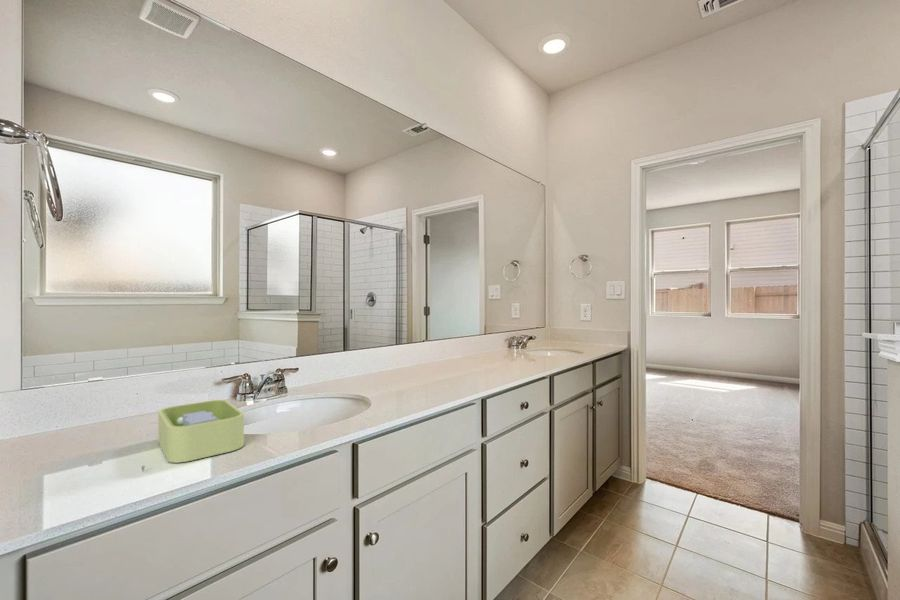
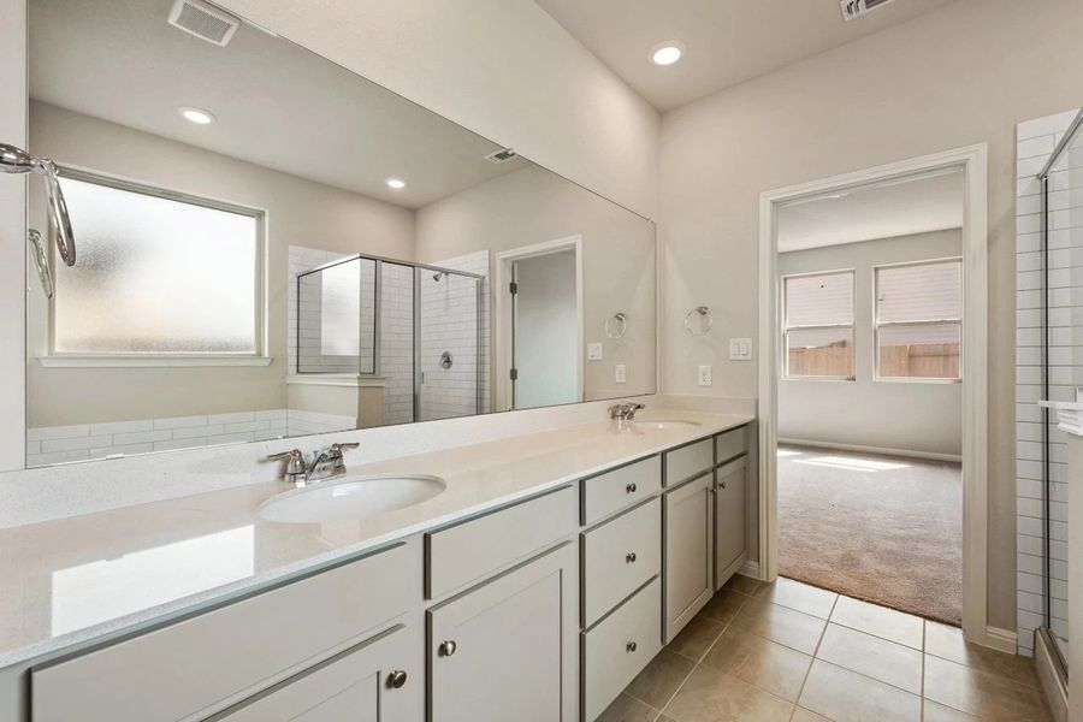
- soap dish [140,399,245,473]
